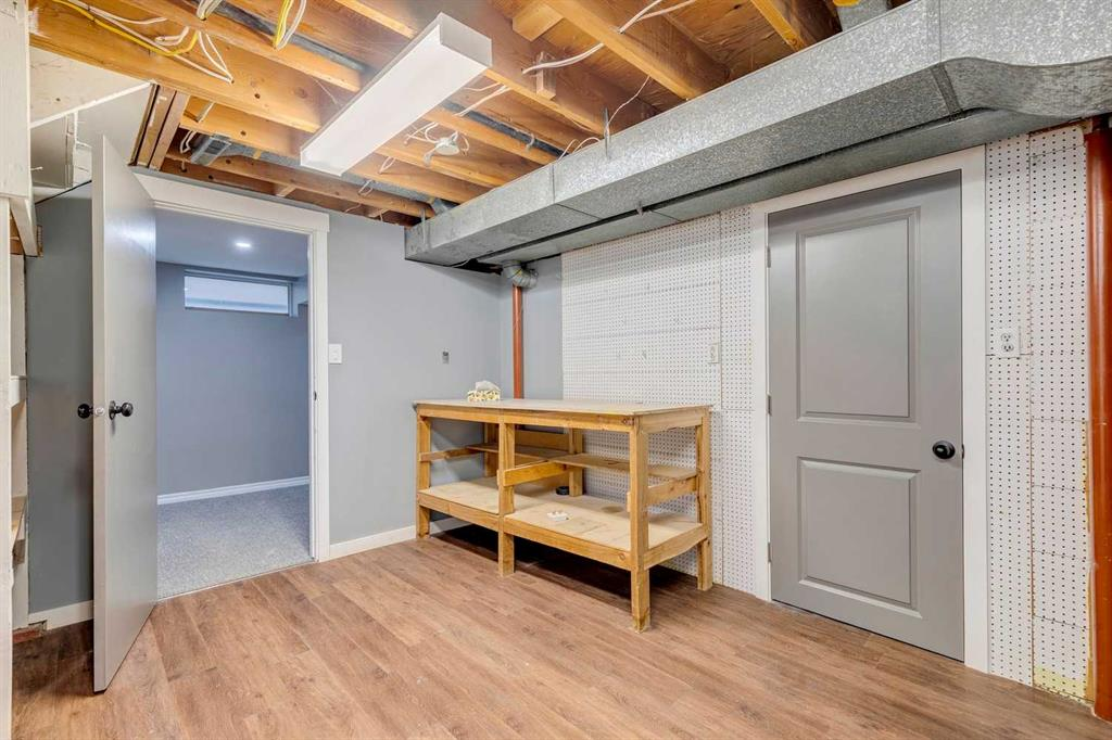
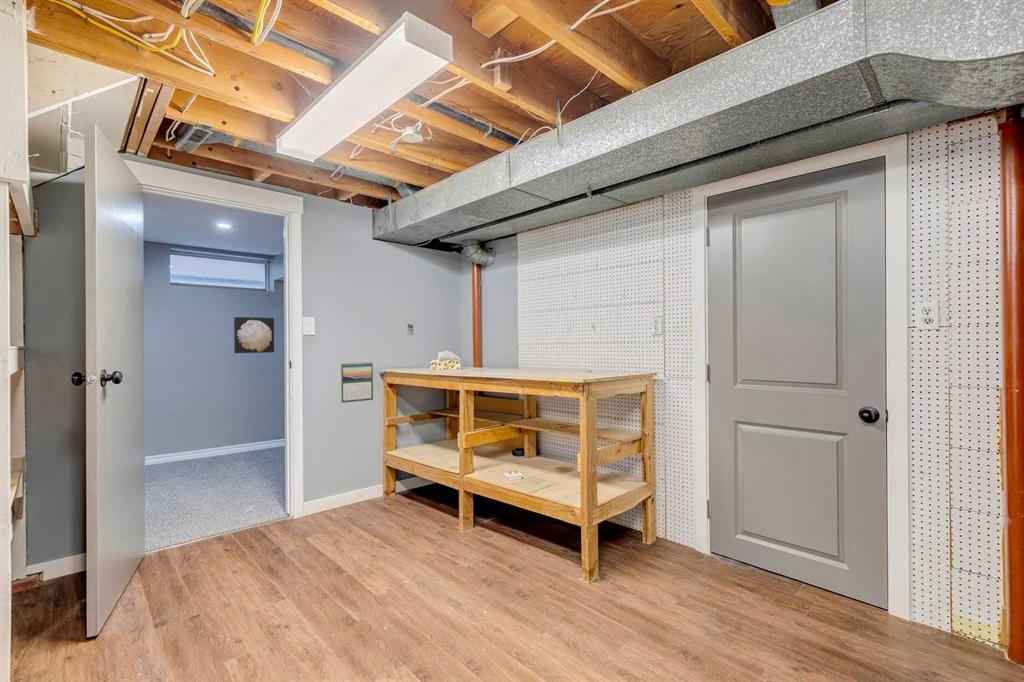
+ wall art [233,316,275,354]
+ calendar [340,361,374,404]
